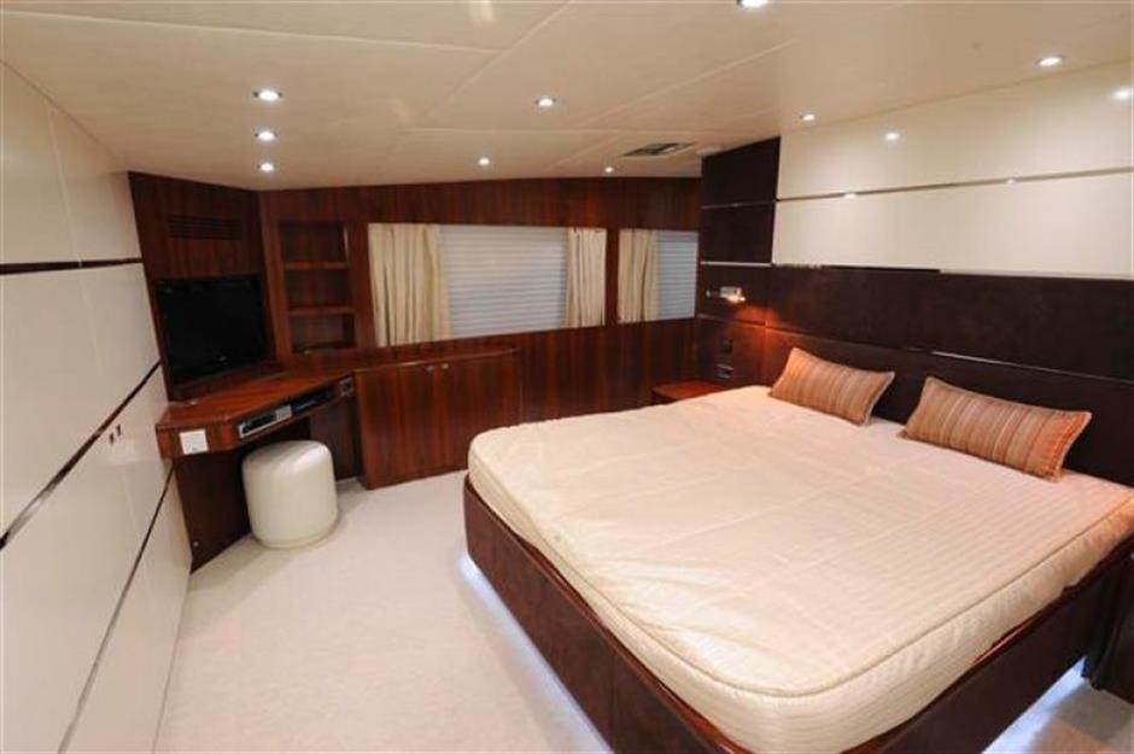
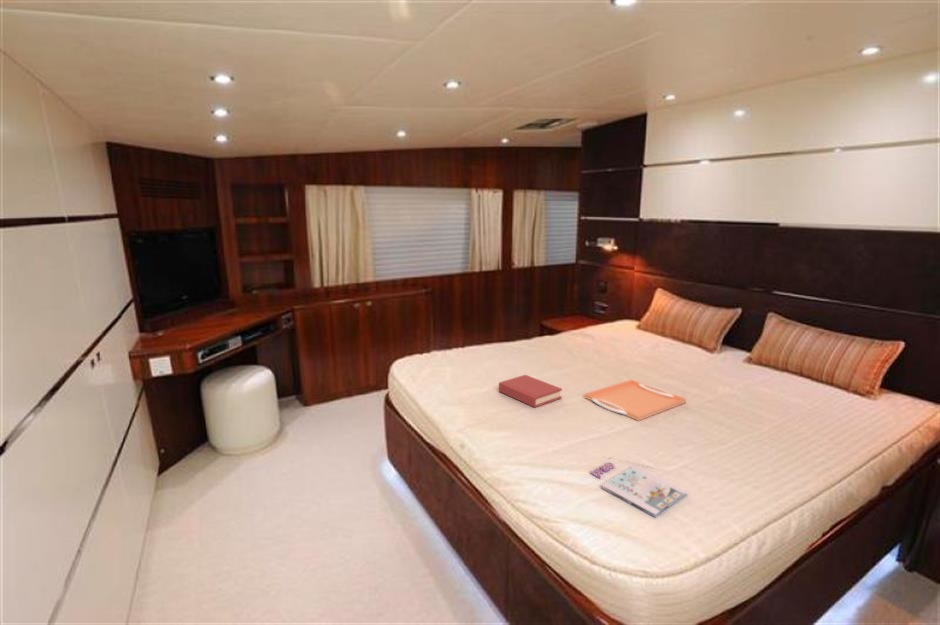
+ hardback book [498,374,563,408]
+ magazine [589,461,688,518]
+ serving tray [583,379,687,422]
